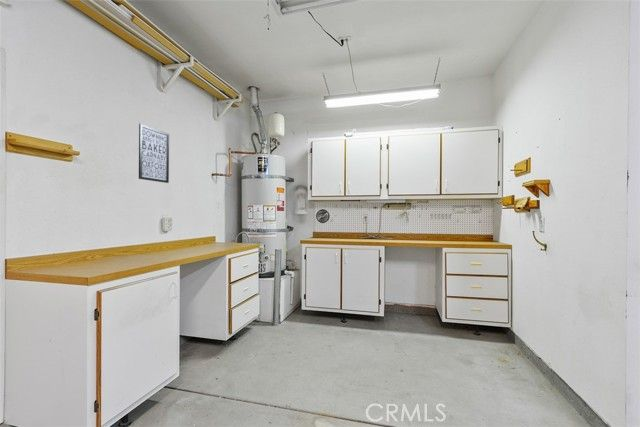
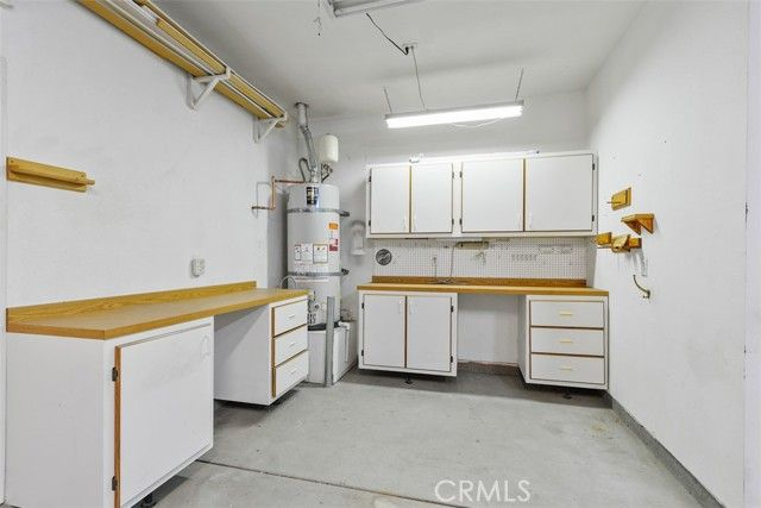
- wall art [138,123,170,184]
